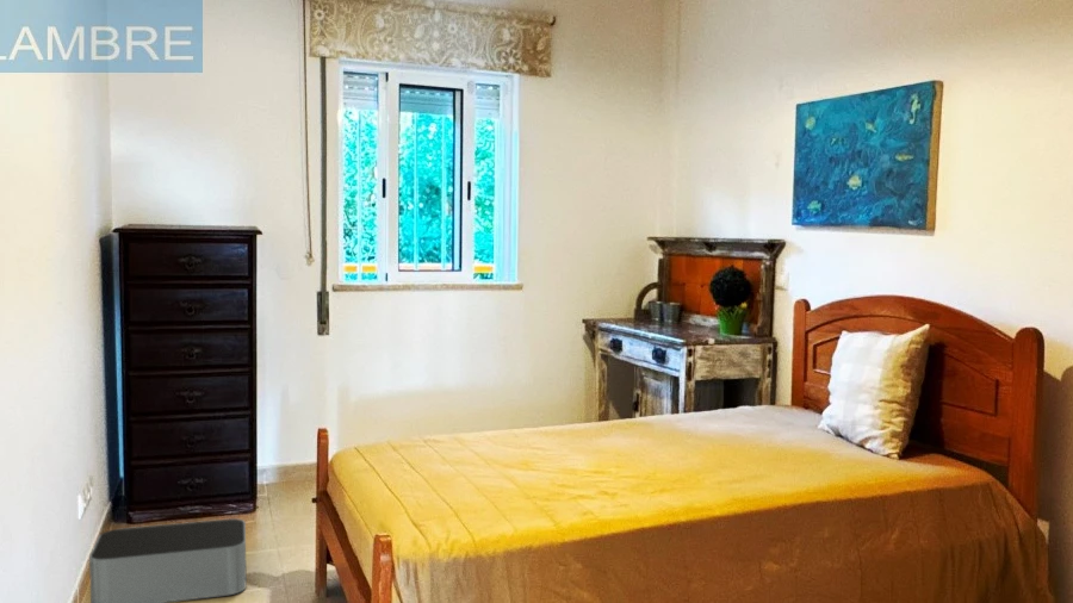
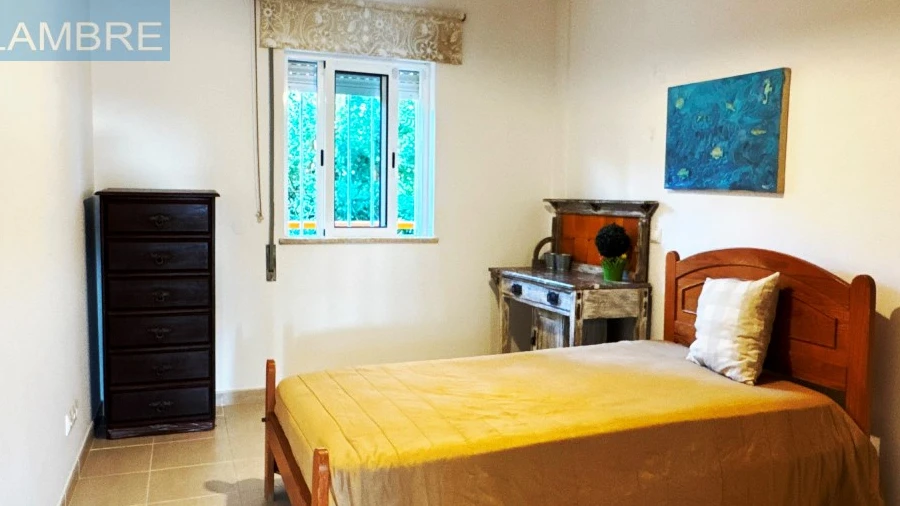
- storage bin [88,517,248,603]
